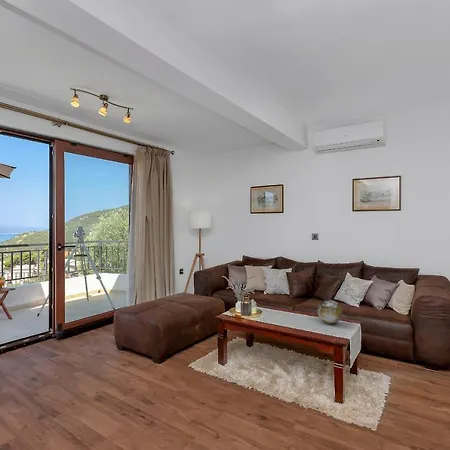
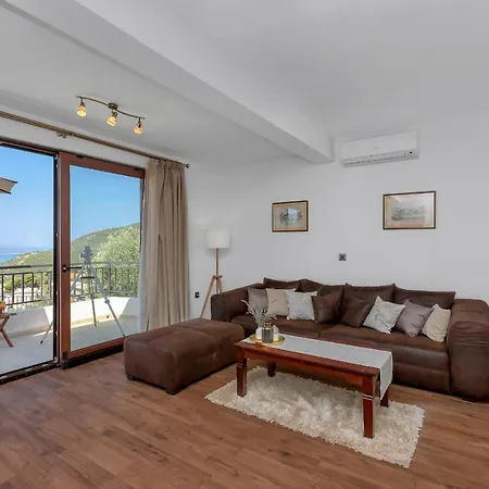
- decorative orb [316,299,343,325]
